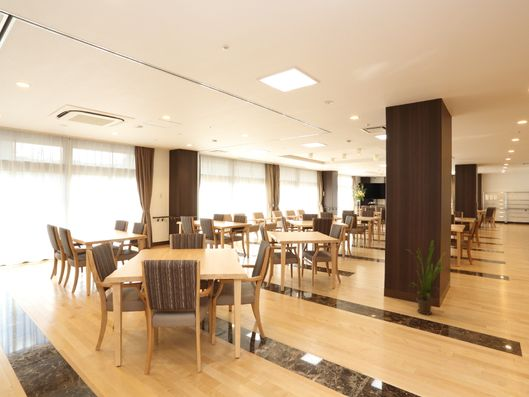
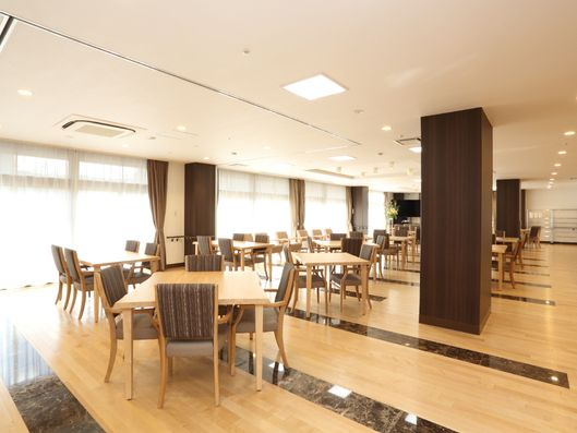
- house plant [405,240,447,316]
